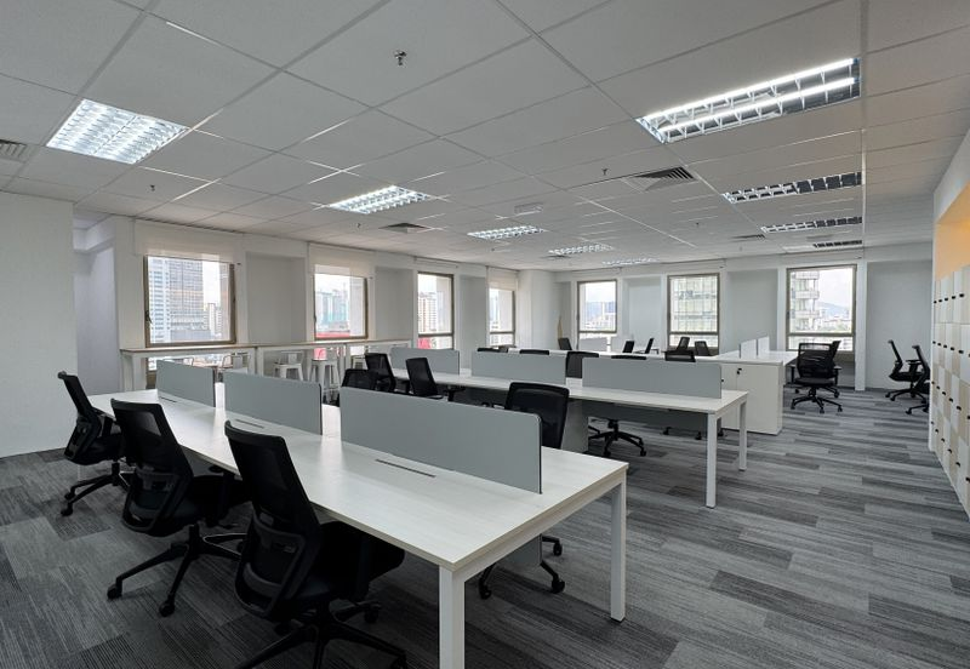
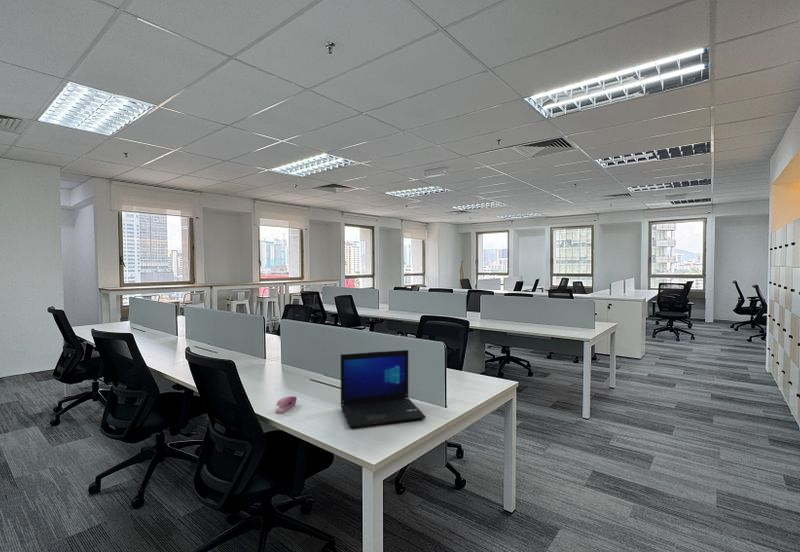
+ laptop [340,349,427,429]
+ stapler [274,395,298,414]
